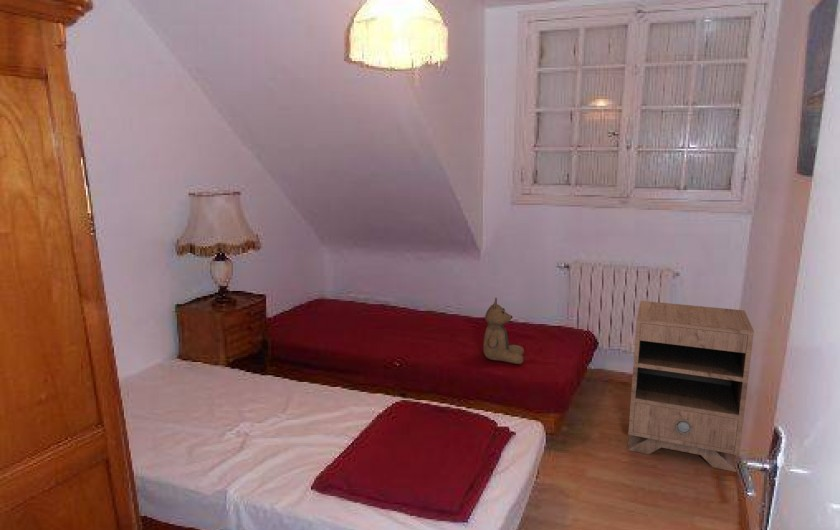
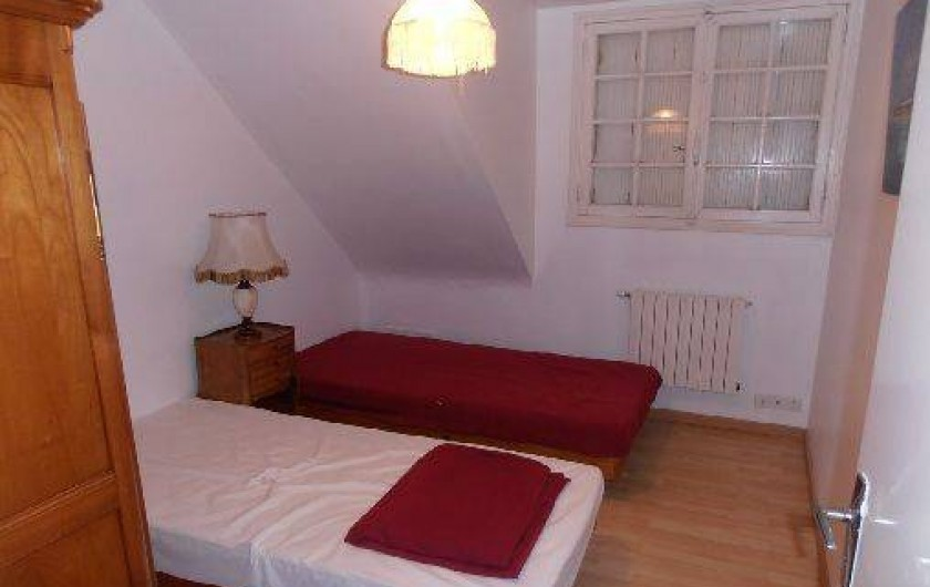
- nightstand [626,300,755,473]
- teddy bear [482,297,525,365]
